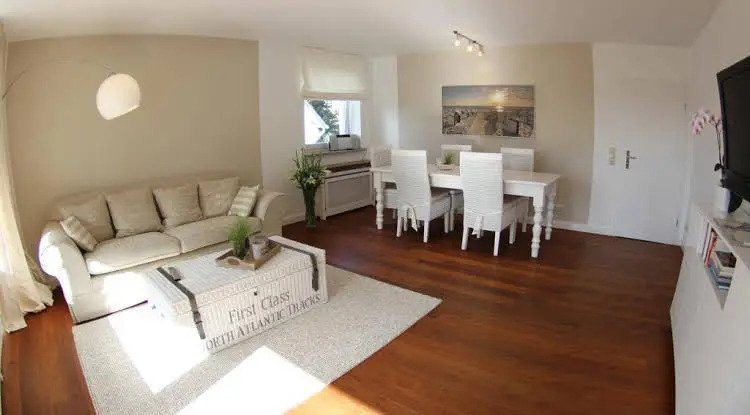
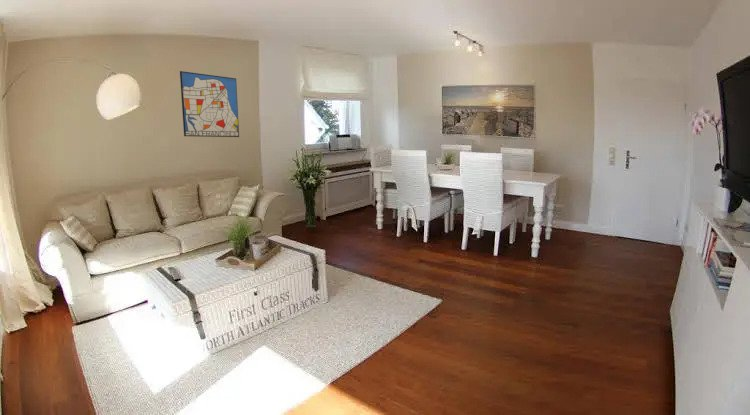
+ wall art [179,70,240,138]
